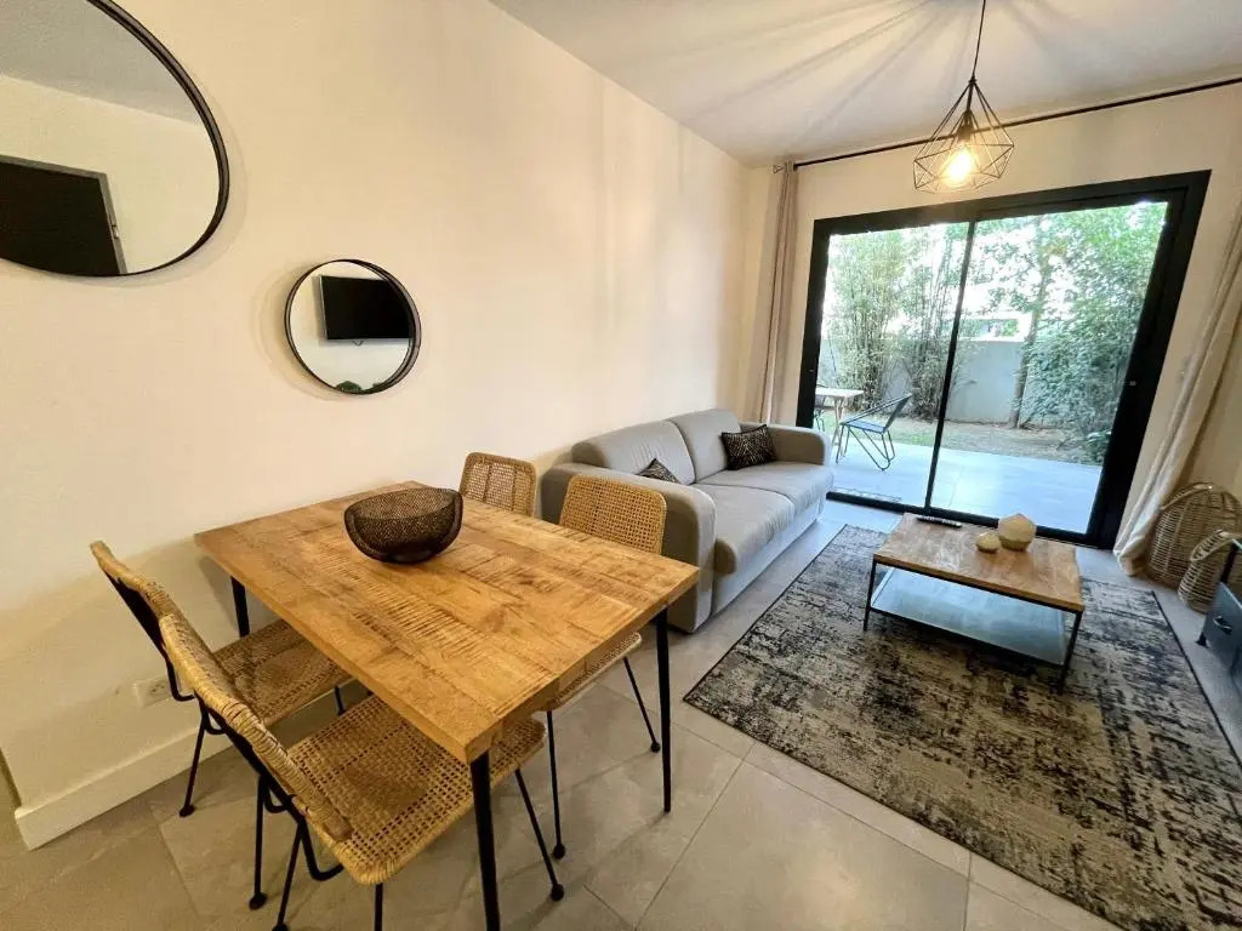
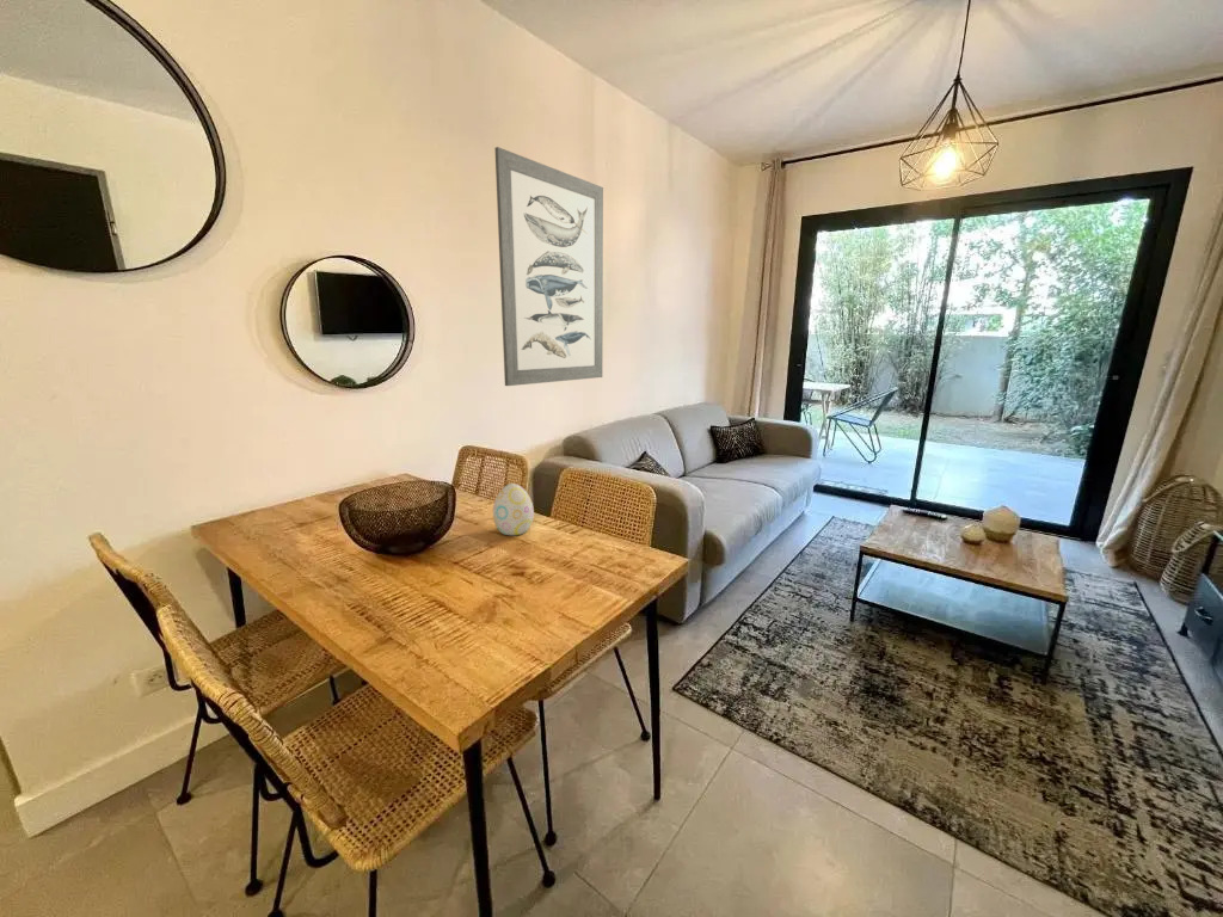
+ decorative egg [492,482,535,536]
+ wall art [493,146,604,387]
